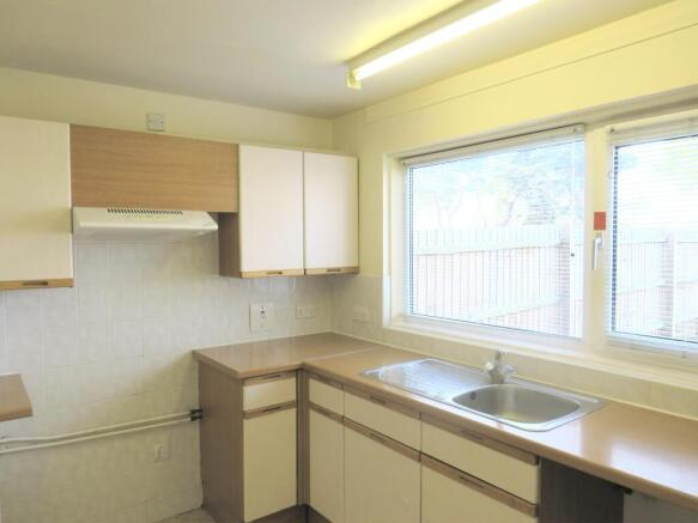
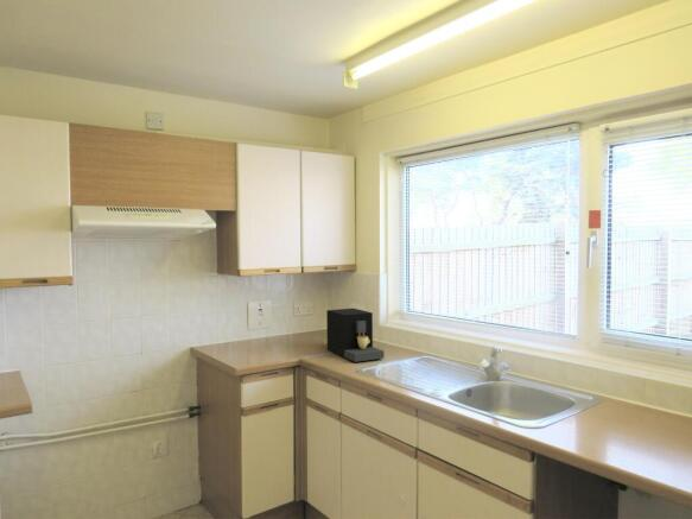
+ coffee maker [325,308,386,363]
